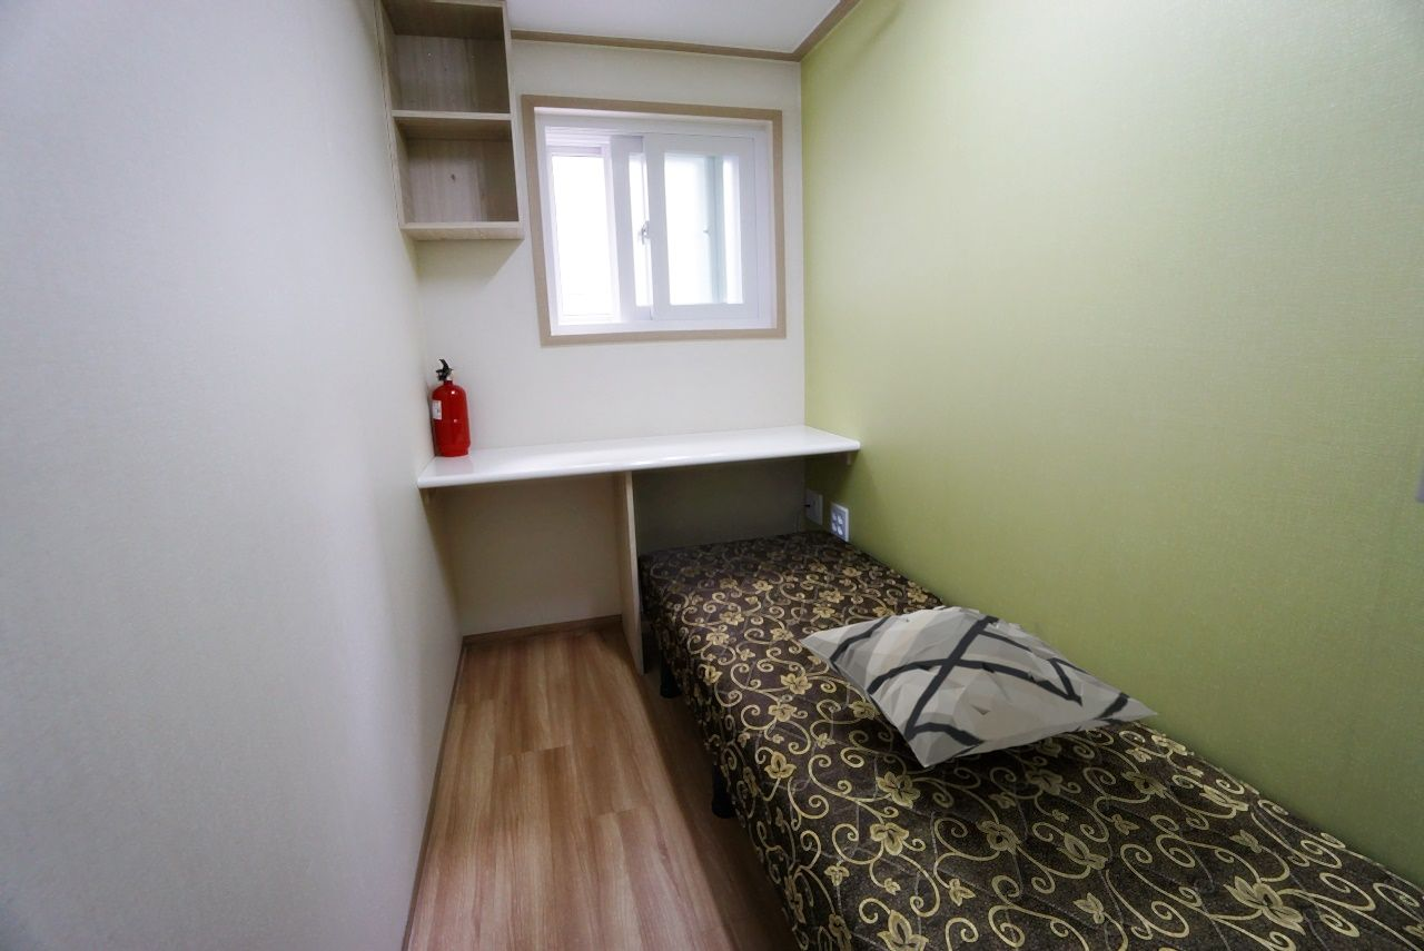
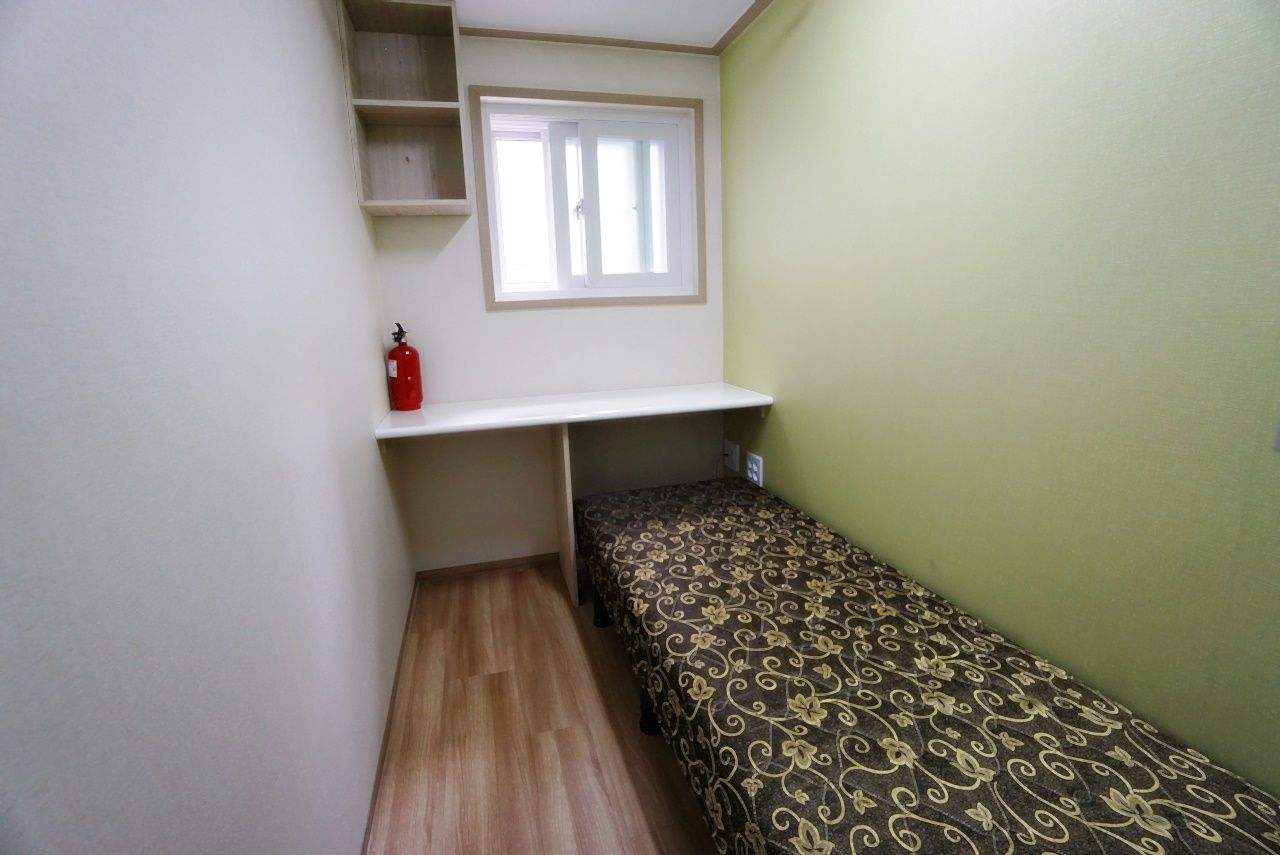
- decorative pillow [798,605,1158,769]
